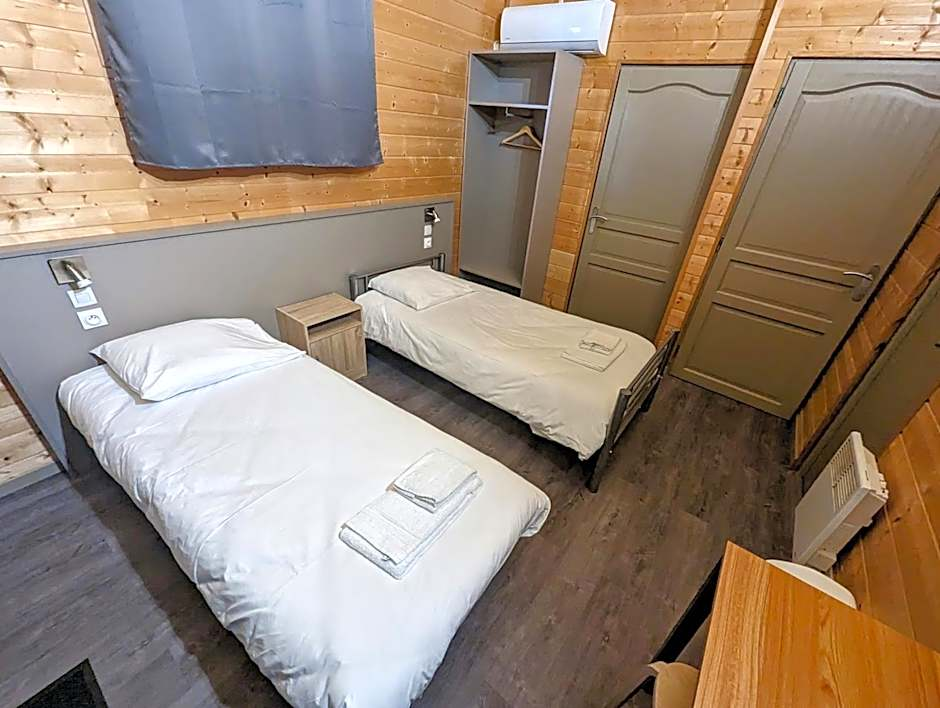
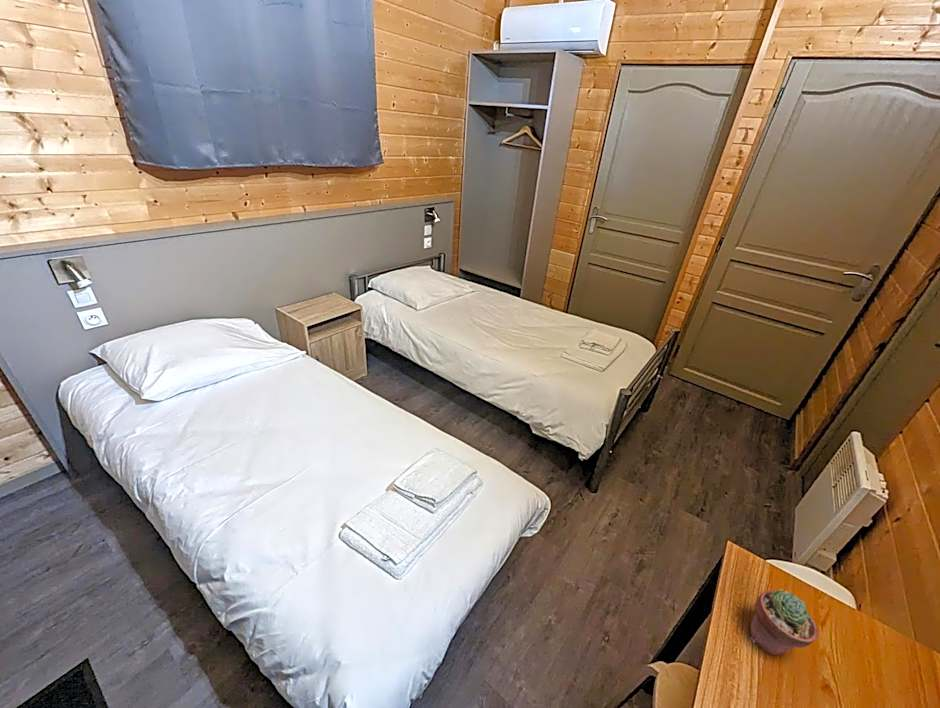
+ potted succulent [749,588,819,656]
